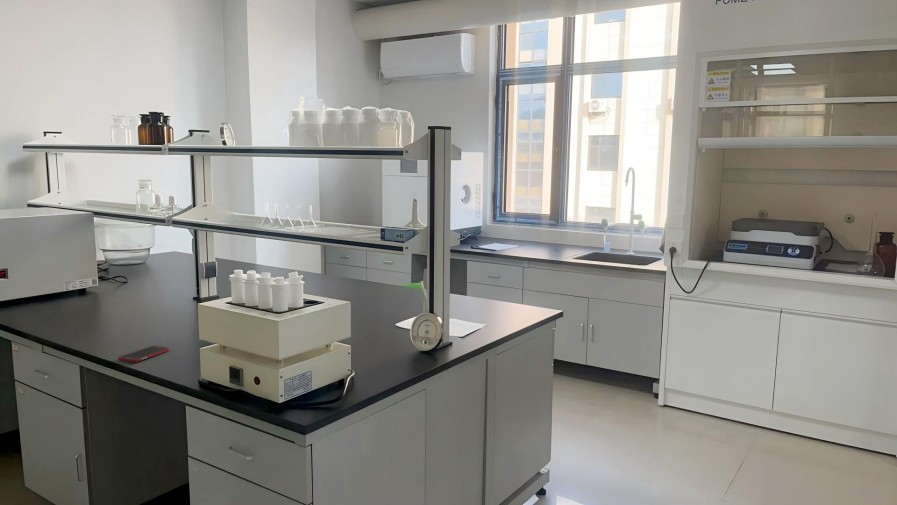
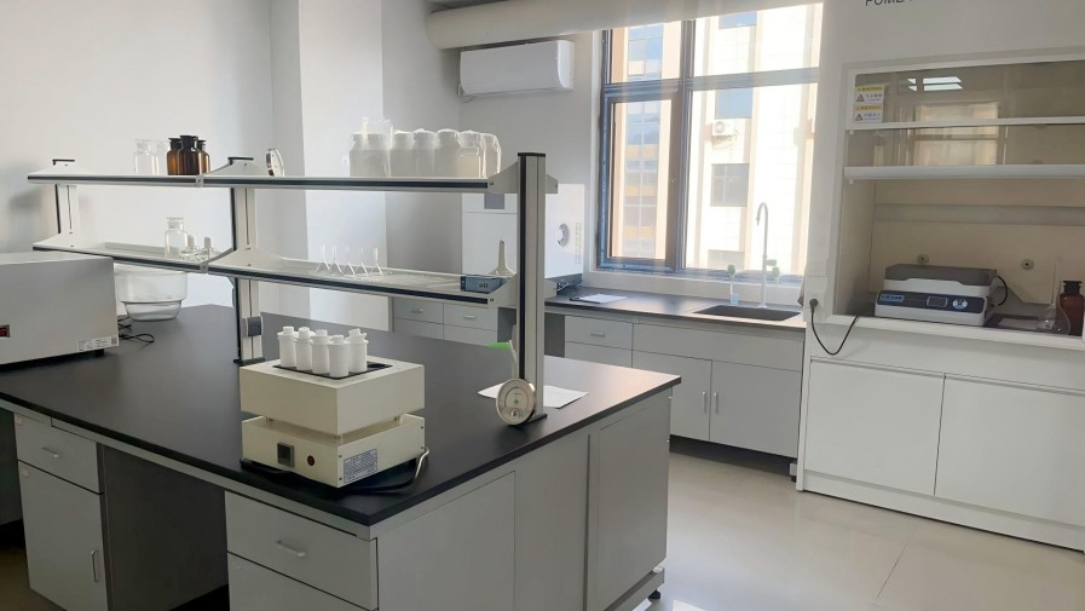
- cell phone [117,345,170,363]
